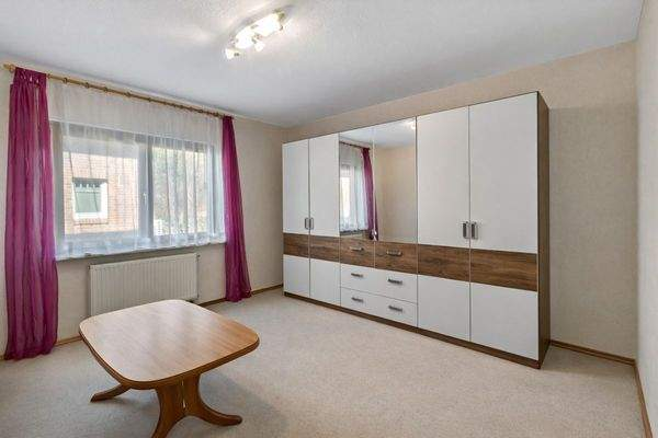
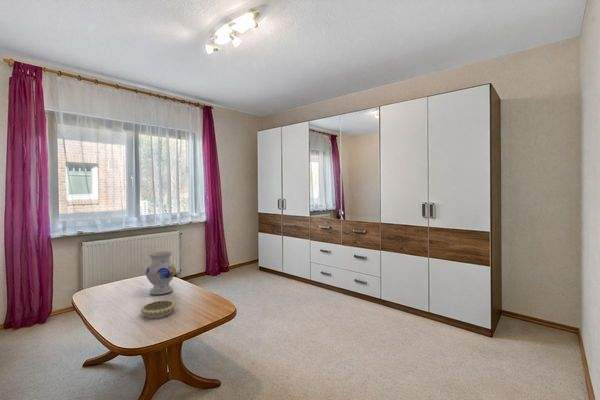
+ decorative bowl [140,300,176,319]
+ vase [145,250,177,296]
